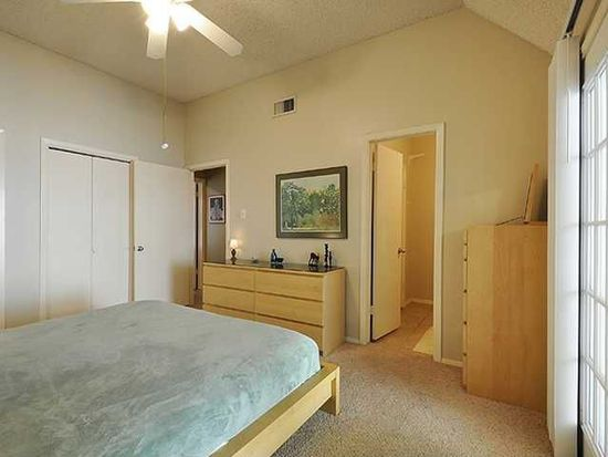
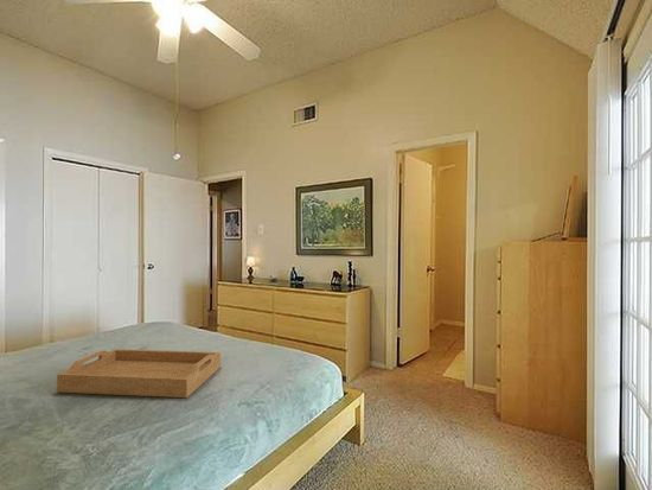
+ serving tray [56,348,222,399]
